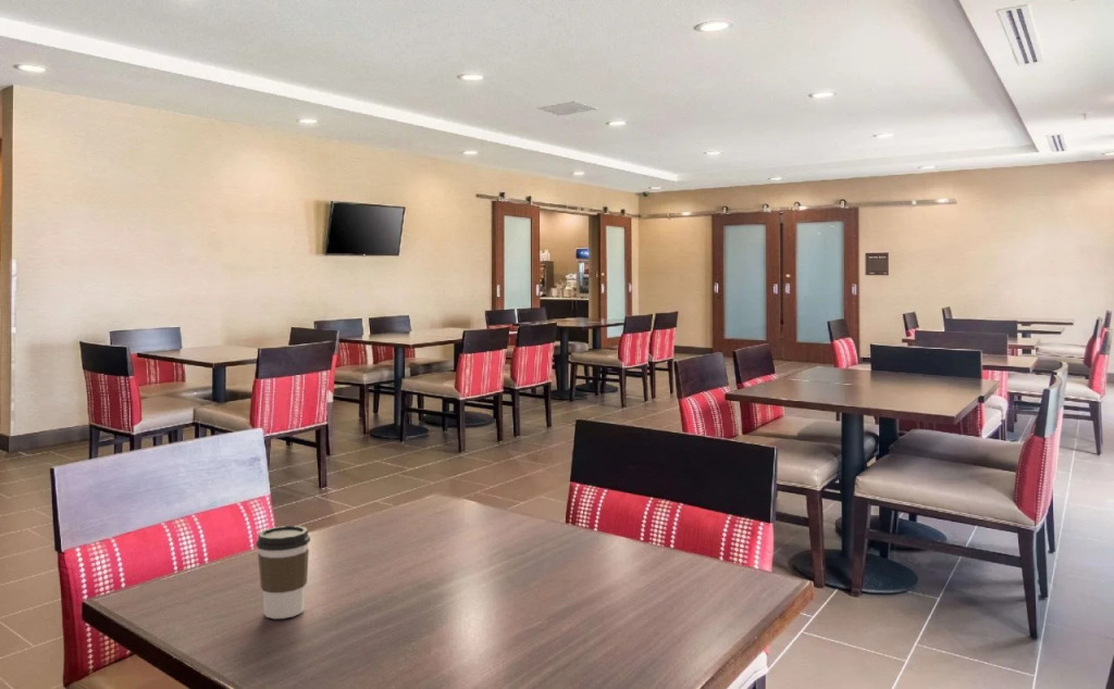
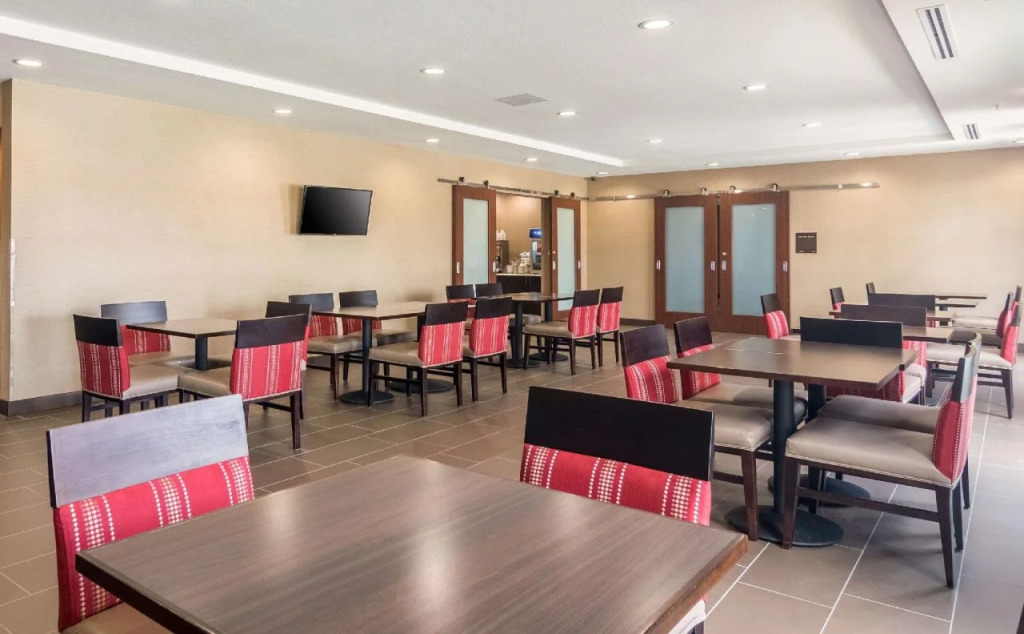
- coffee cup [255,525,311,619]
